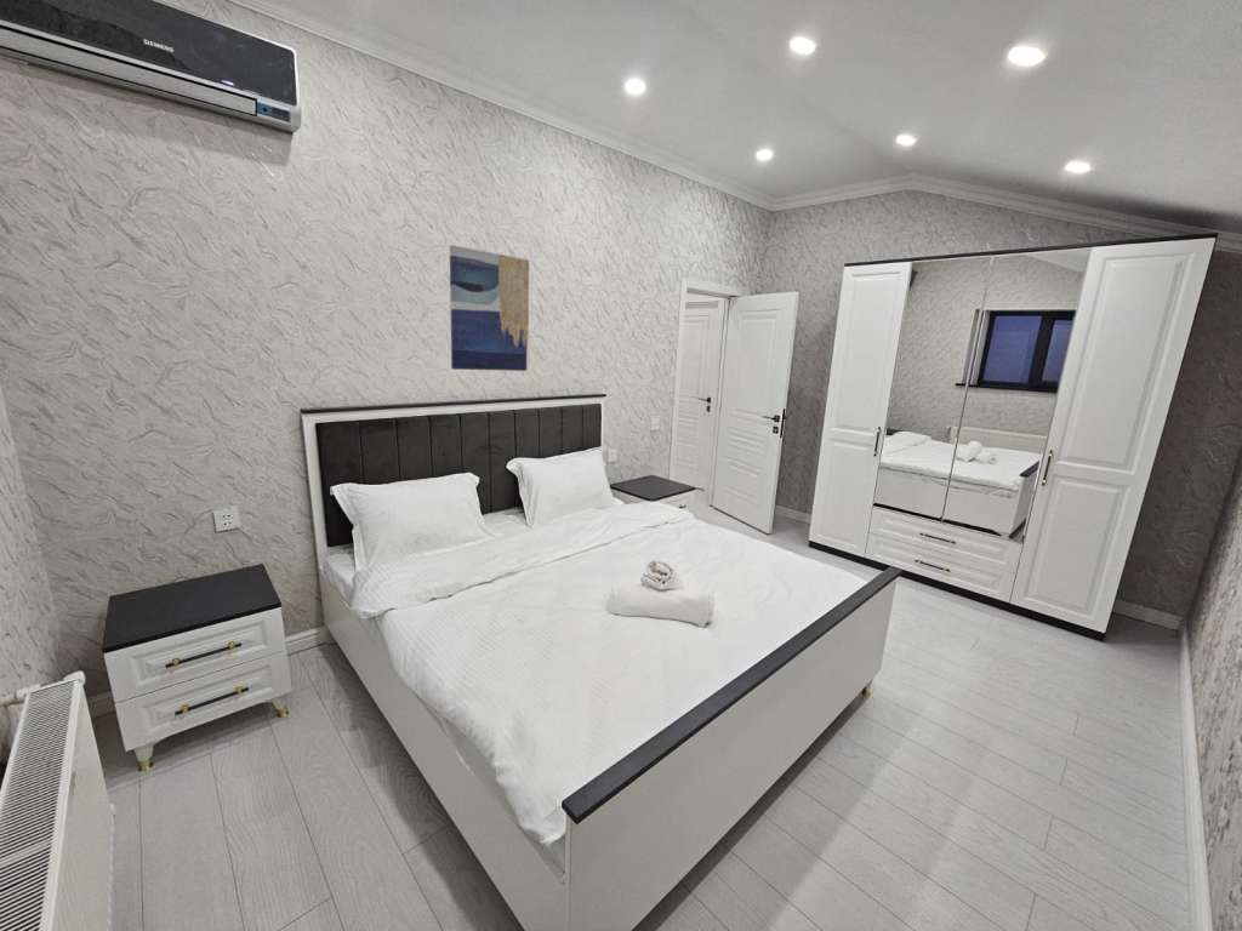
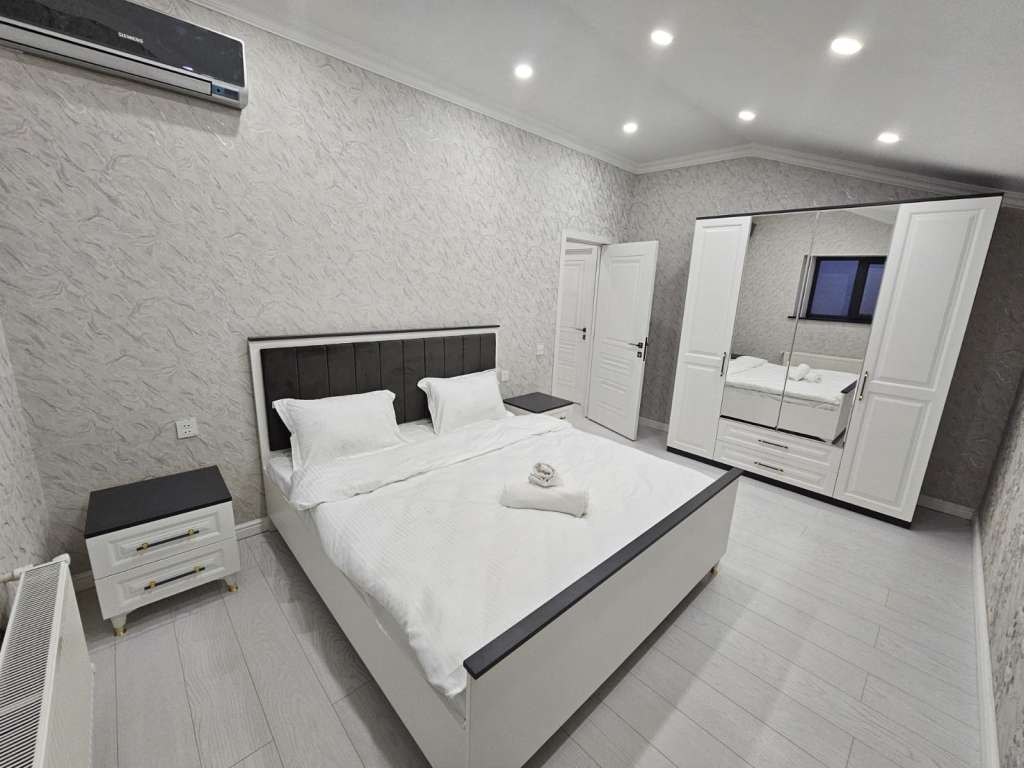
- wall art [449,244,530,372]
